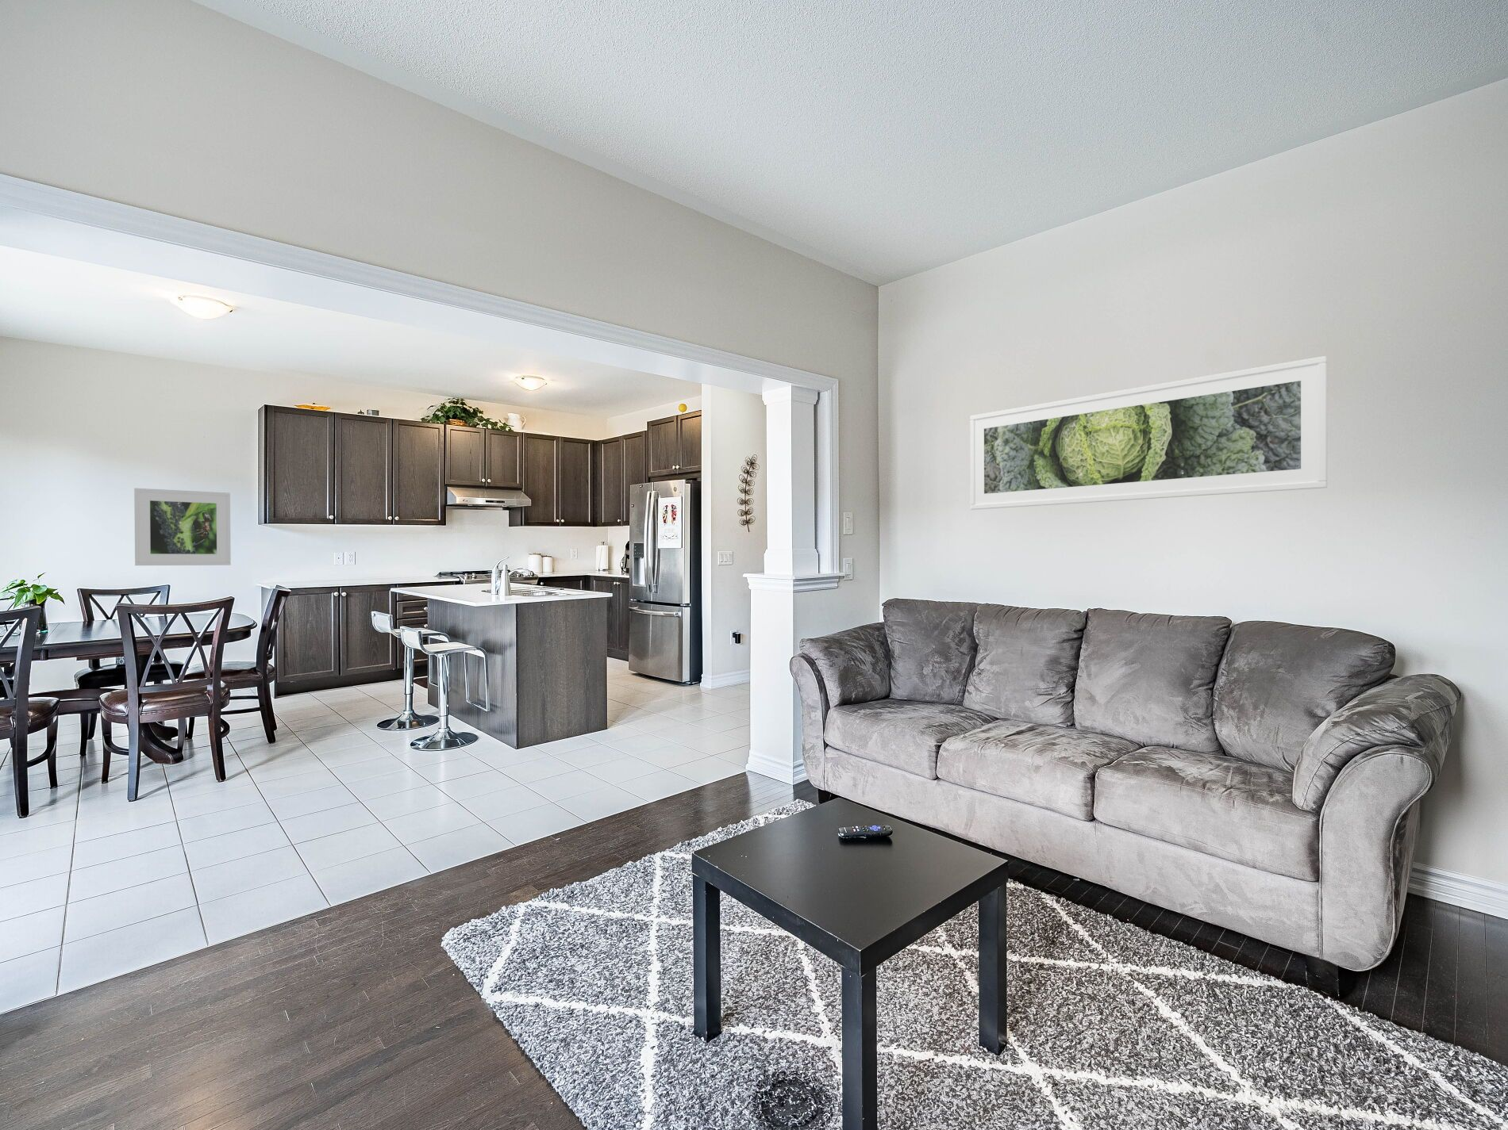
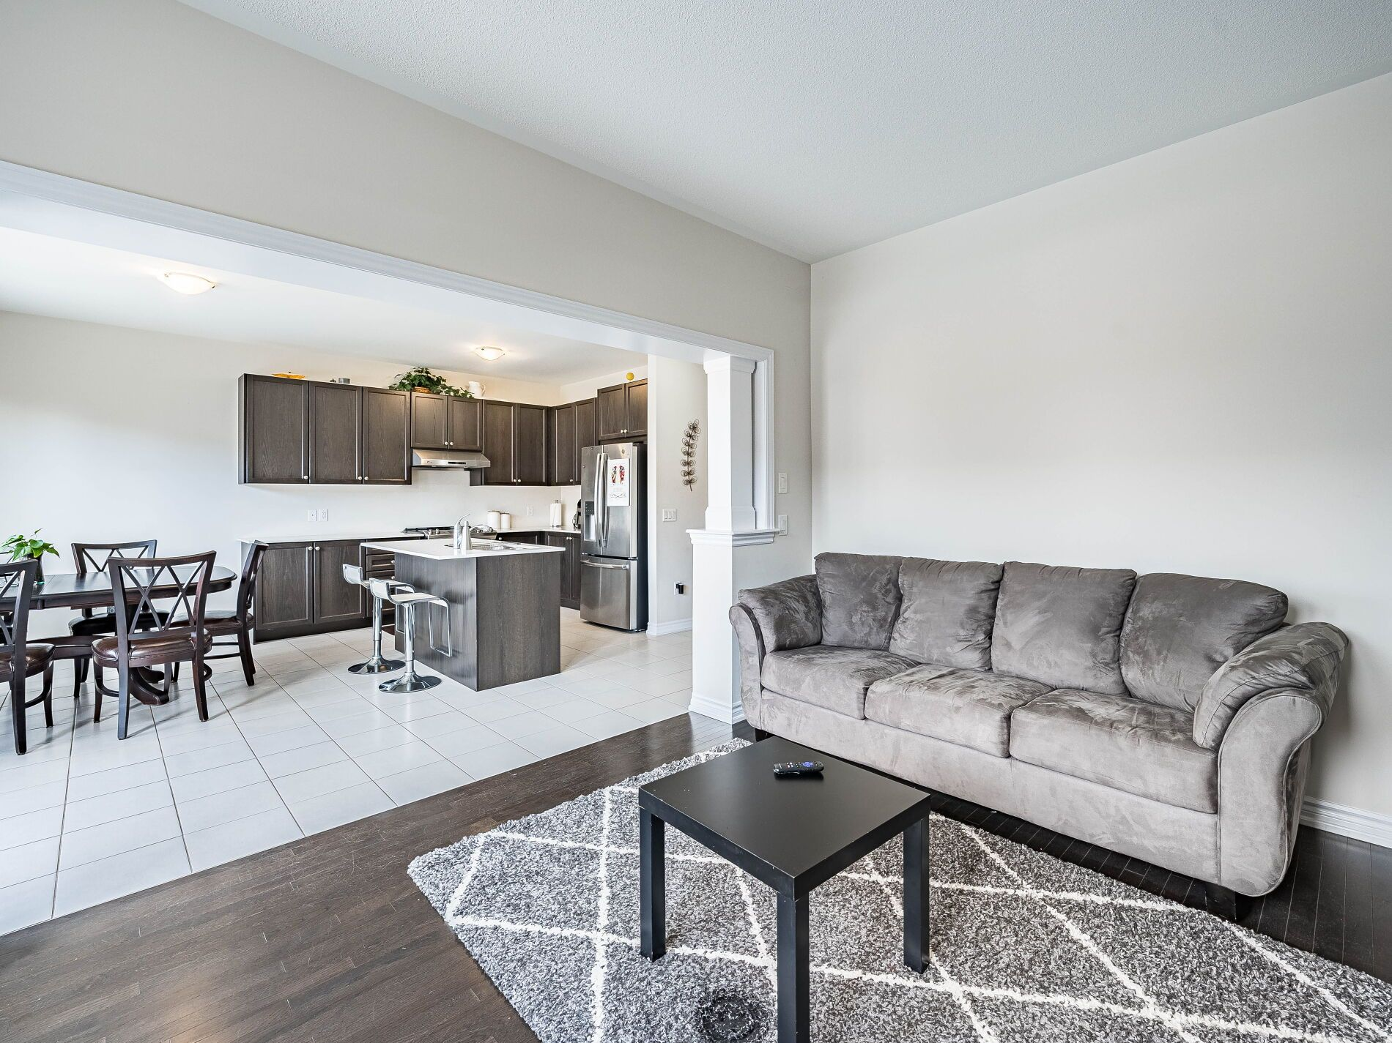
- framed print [133,488,232,566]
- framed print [969,355,1328,510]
